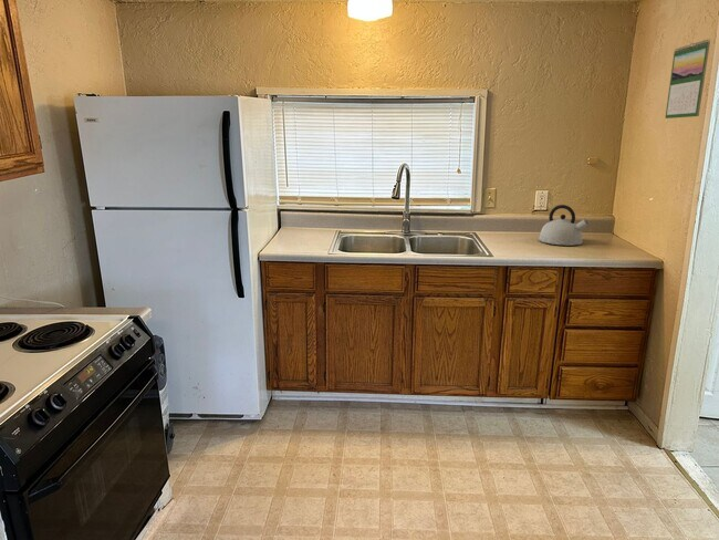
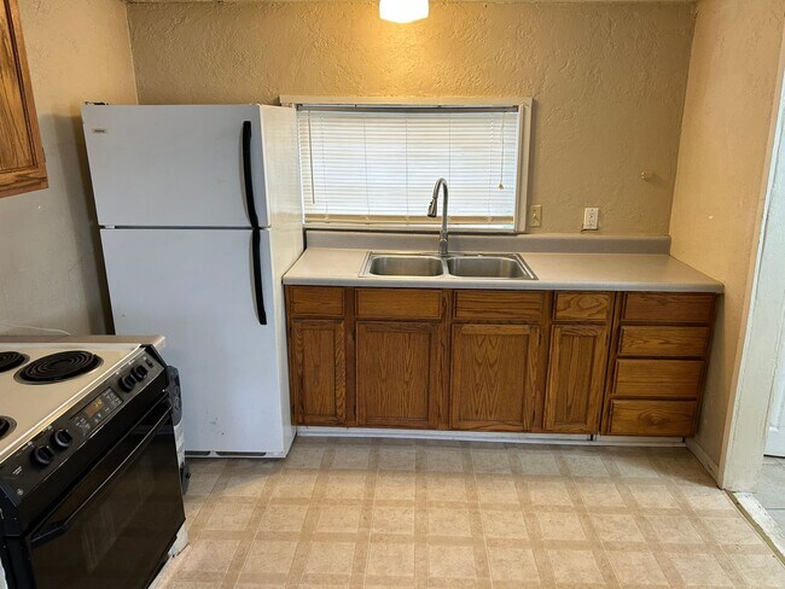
- kettle [538,204,590,247]
- calendar [665,39,711,120]
